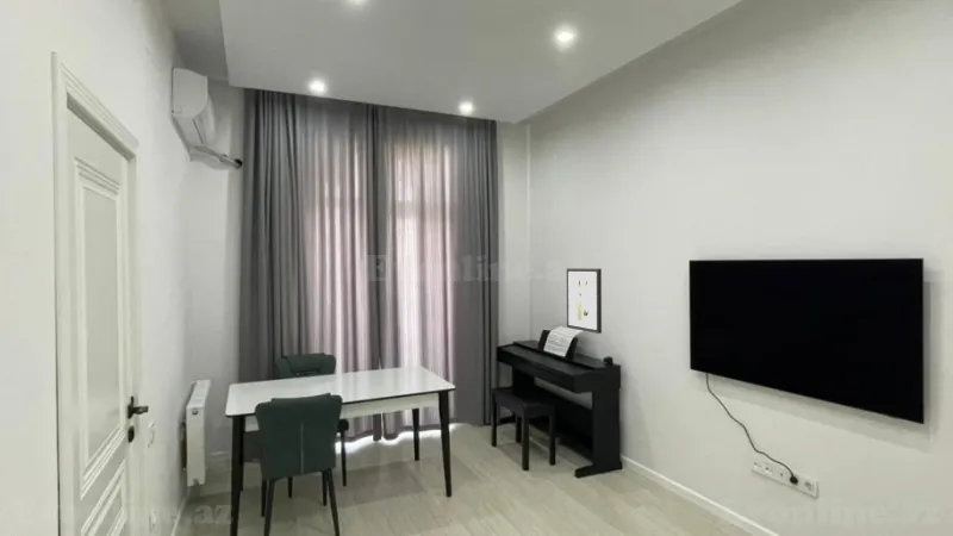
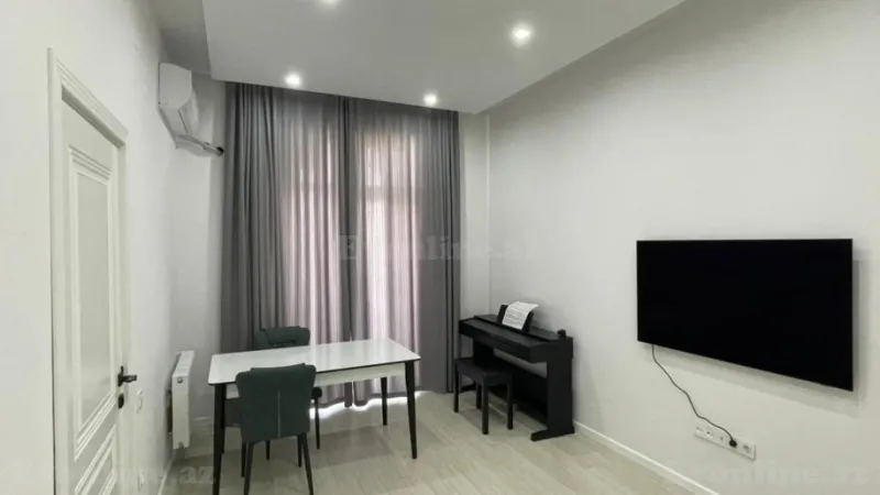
- wall art [566,267,603,335]
